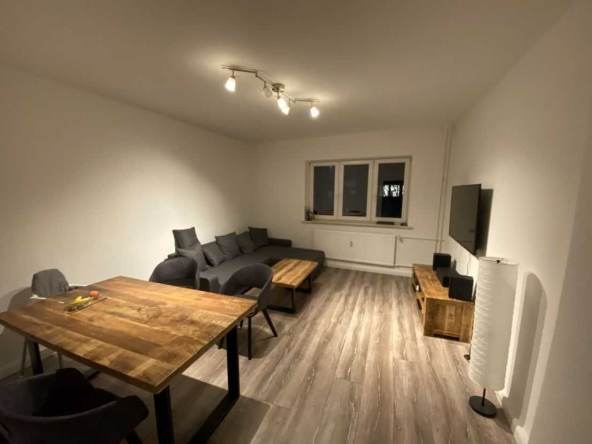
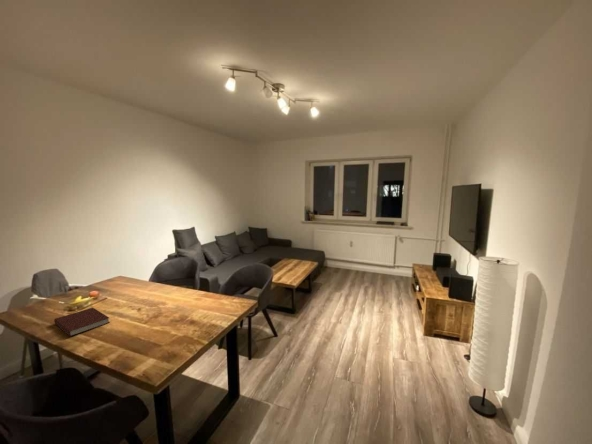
+ notebook [53,307,111,337]
